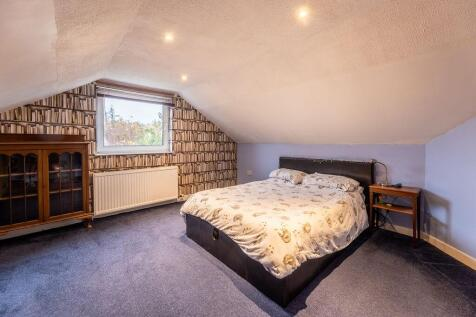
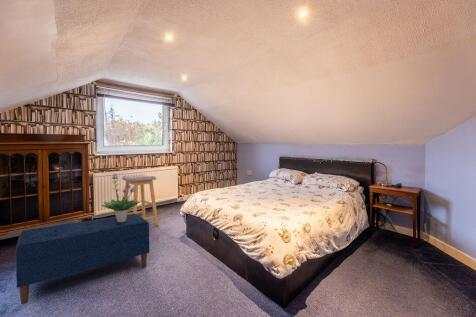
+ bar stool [121,173,159,227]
+ bench [15,214,150,305]
+ potted plant [100,172,141,222]
